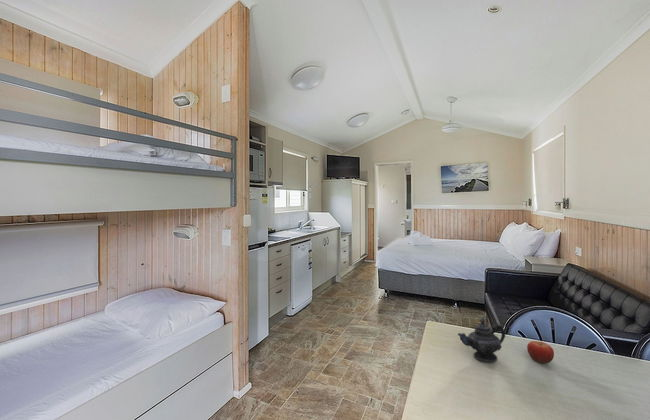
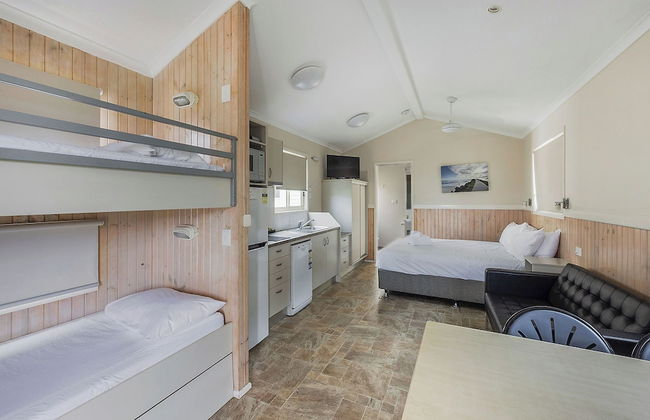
- fruit [526,338,555,364]
- teapot [457,316,506,363]
